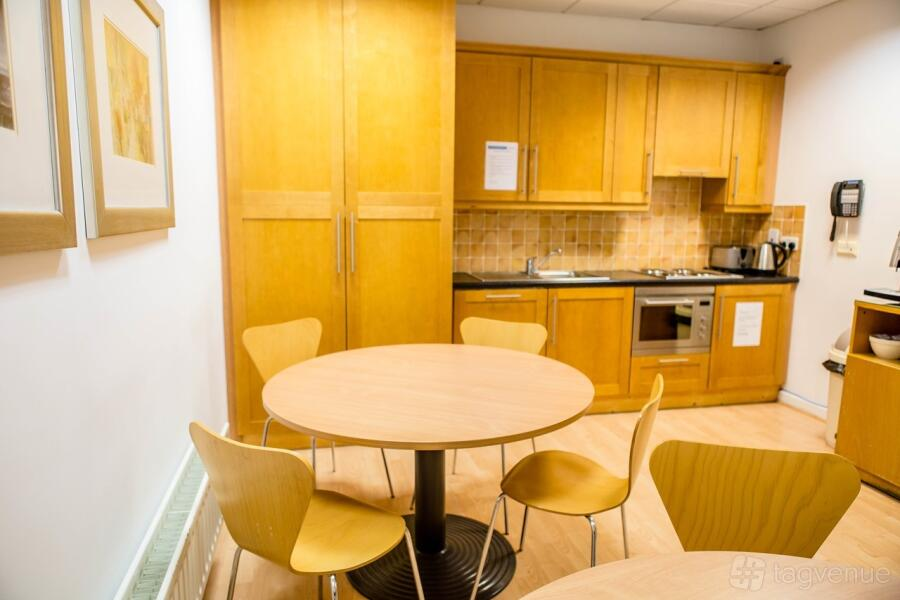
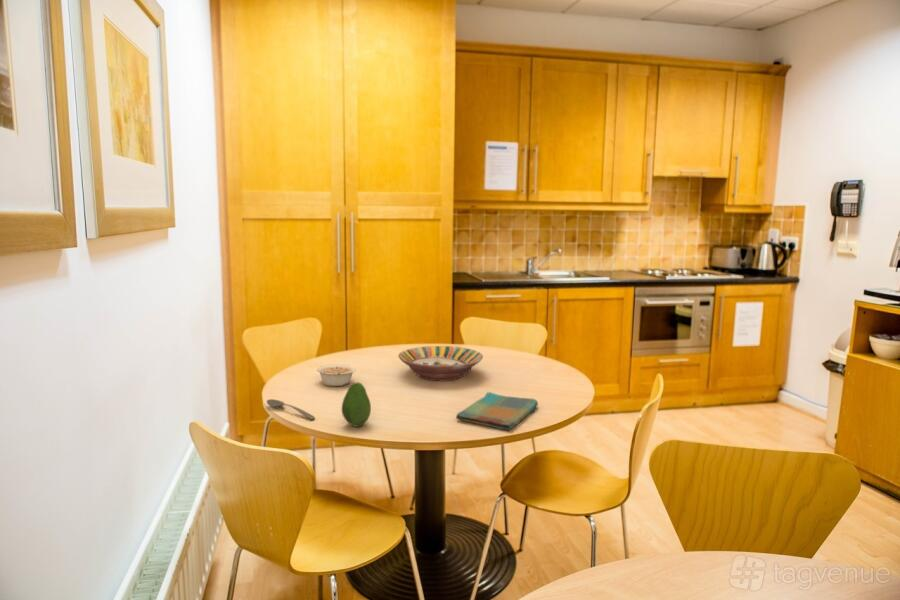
+ dish towel [455,391,539,431]
+ legume [316,363,357,387]
+ fruit [341,381,372,428]
+ soupspoon [266,398,316,421]
+ serving bowl [397,345,484,382]
